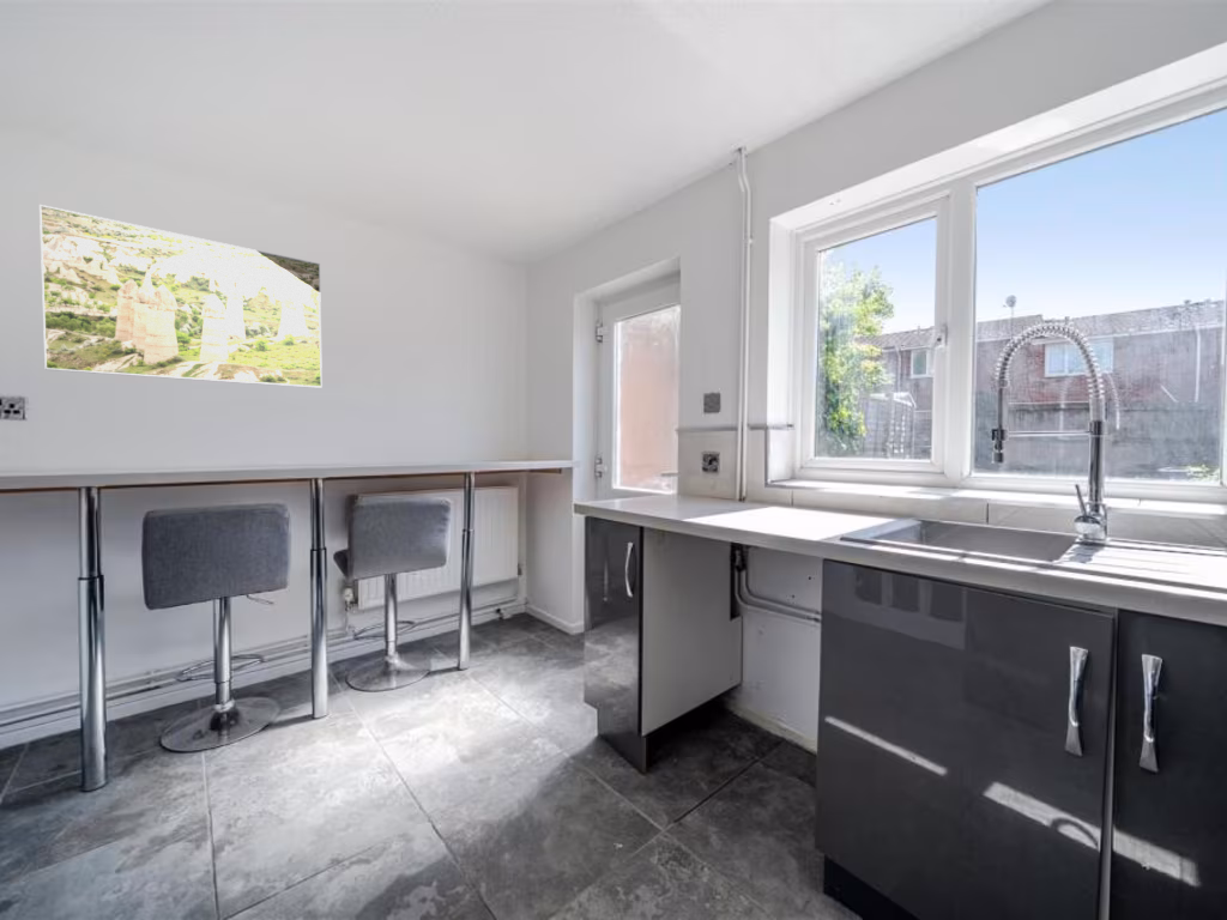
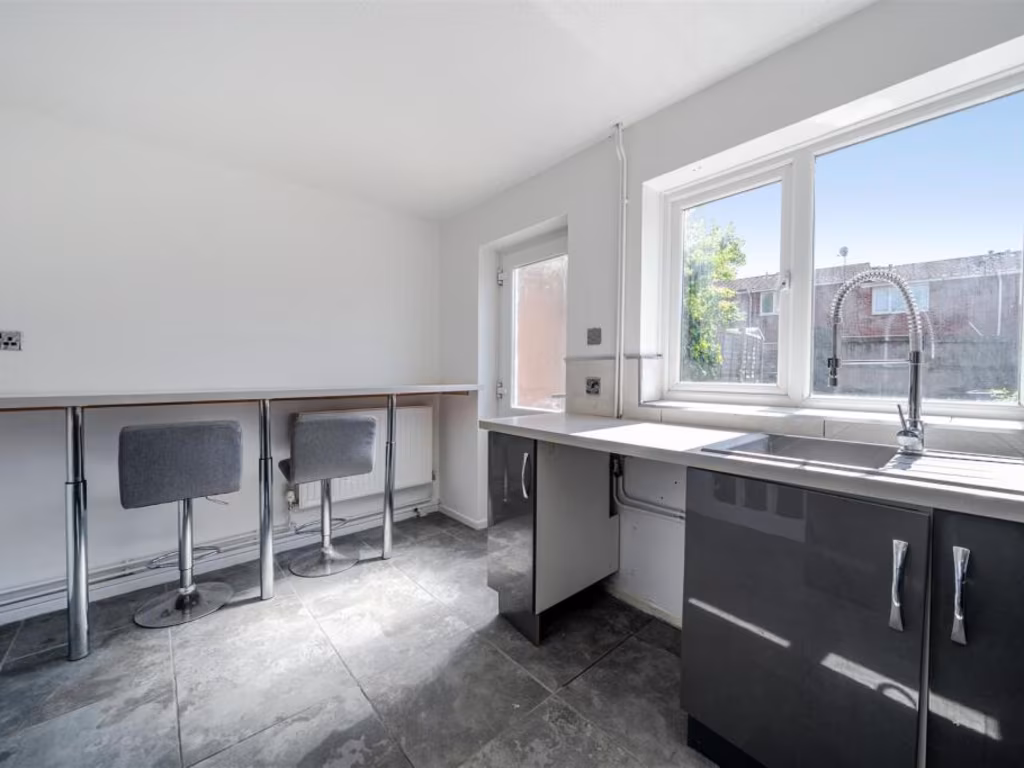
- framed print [38,204,324,389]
